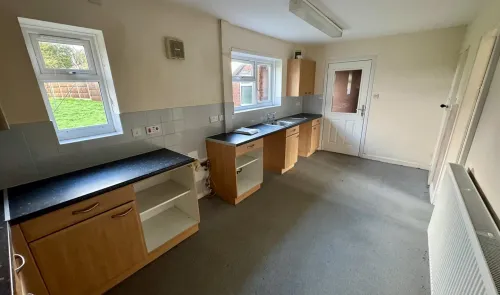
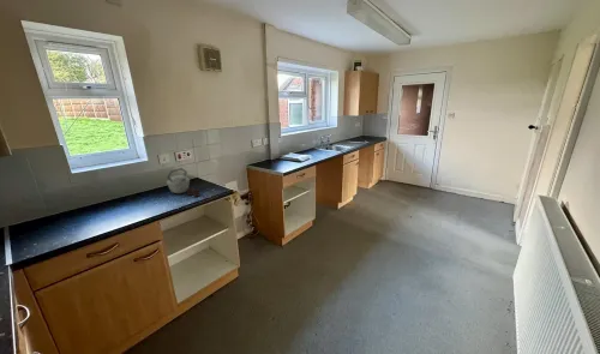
+ kettle [166,167,202,198]
